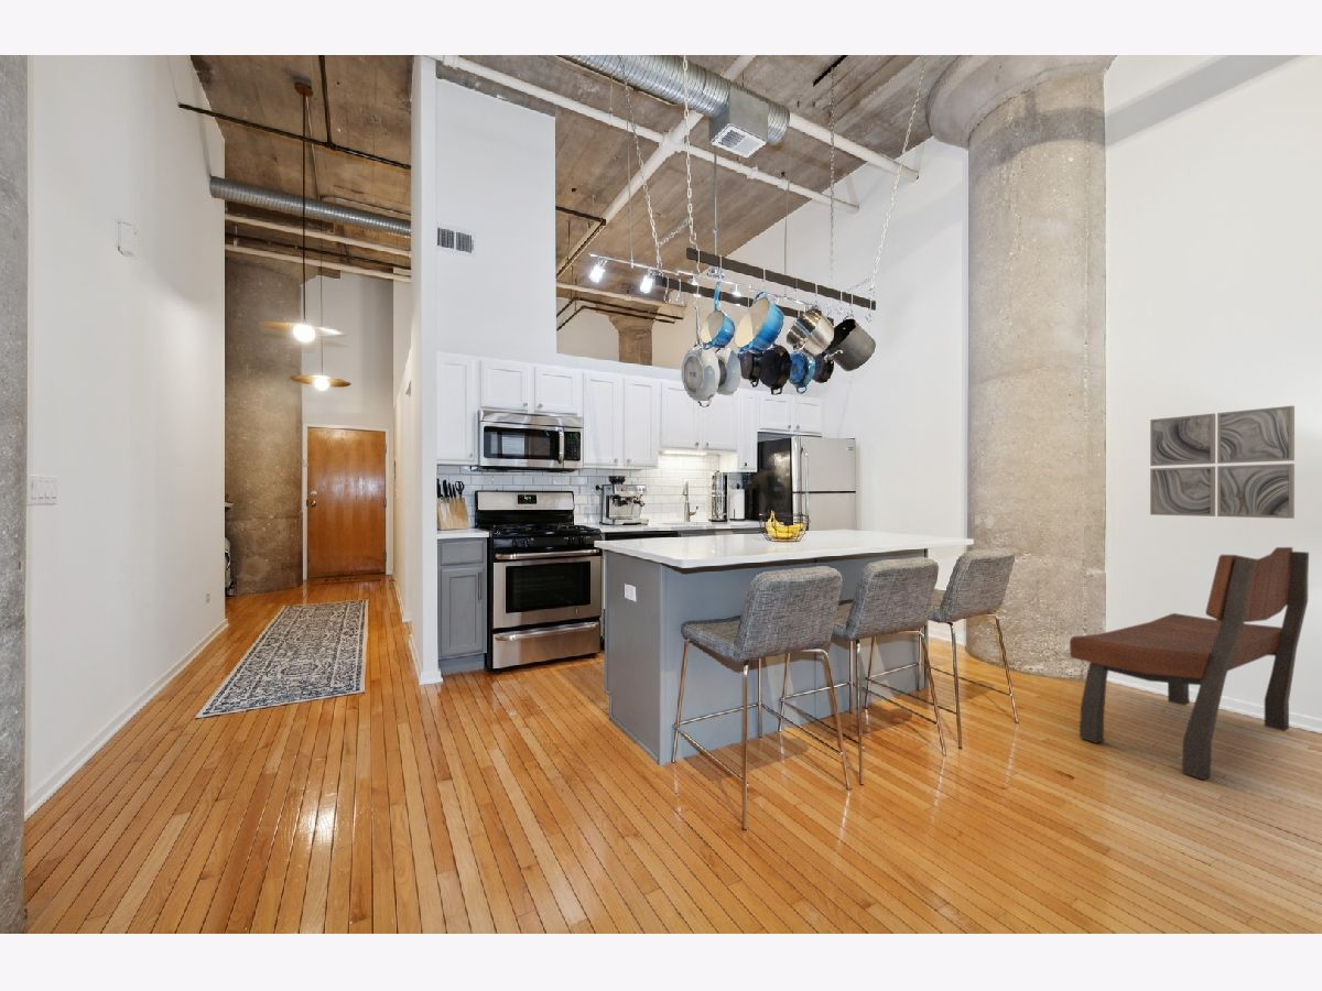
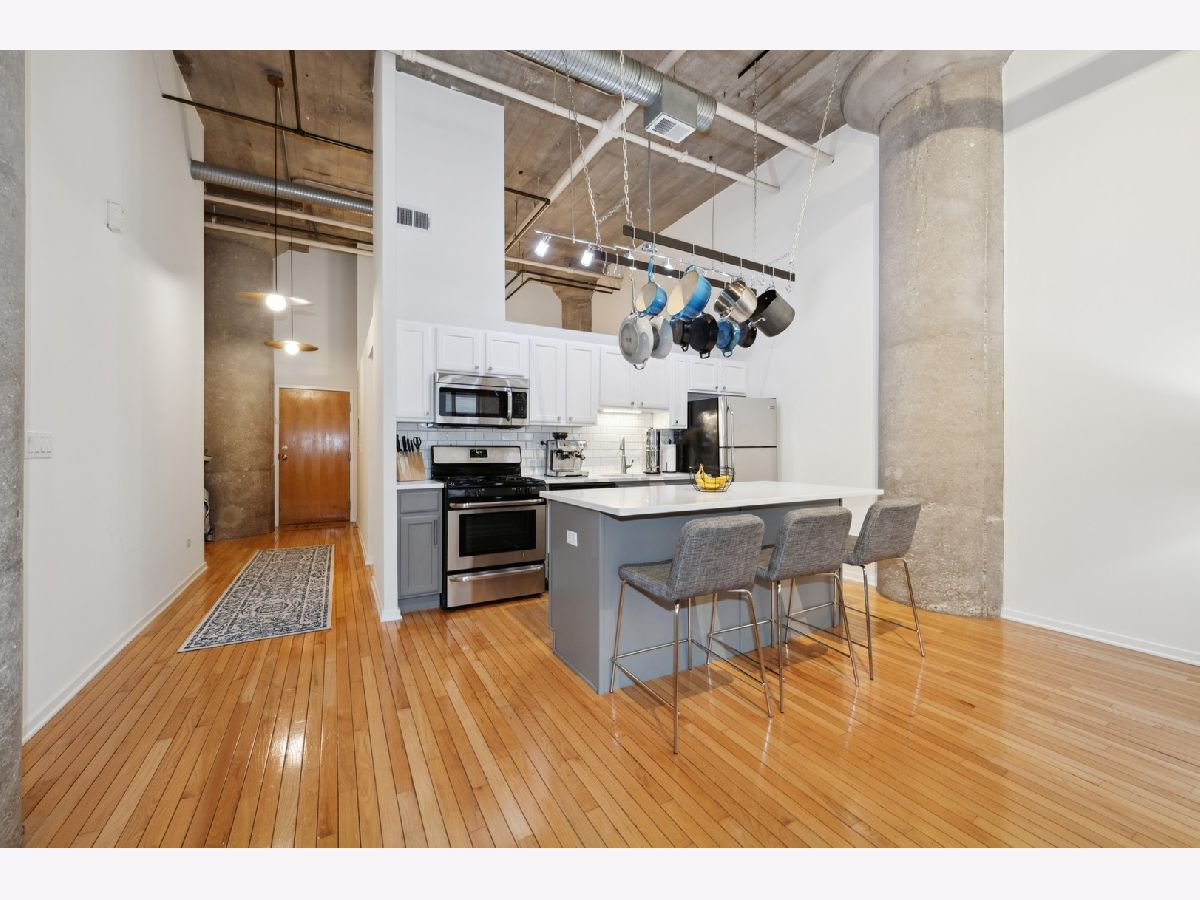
- bench [1069,546,1310,781]
- wall art [1149,405,1296,520]
